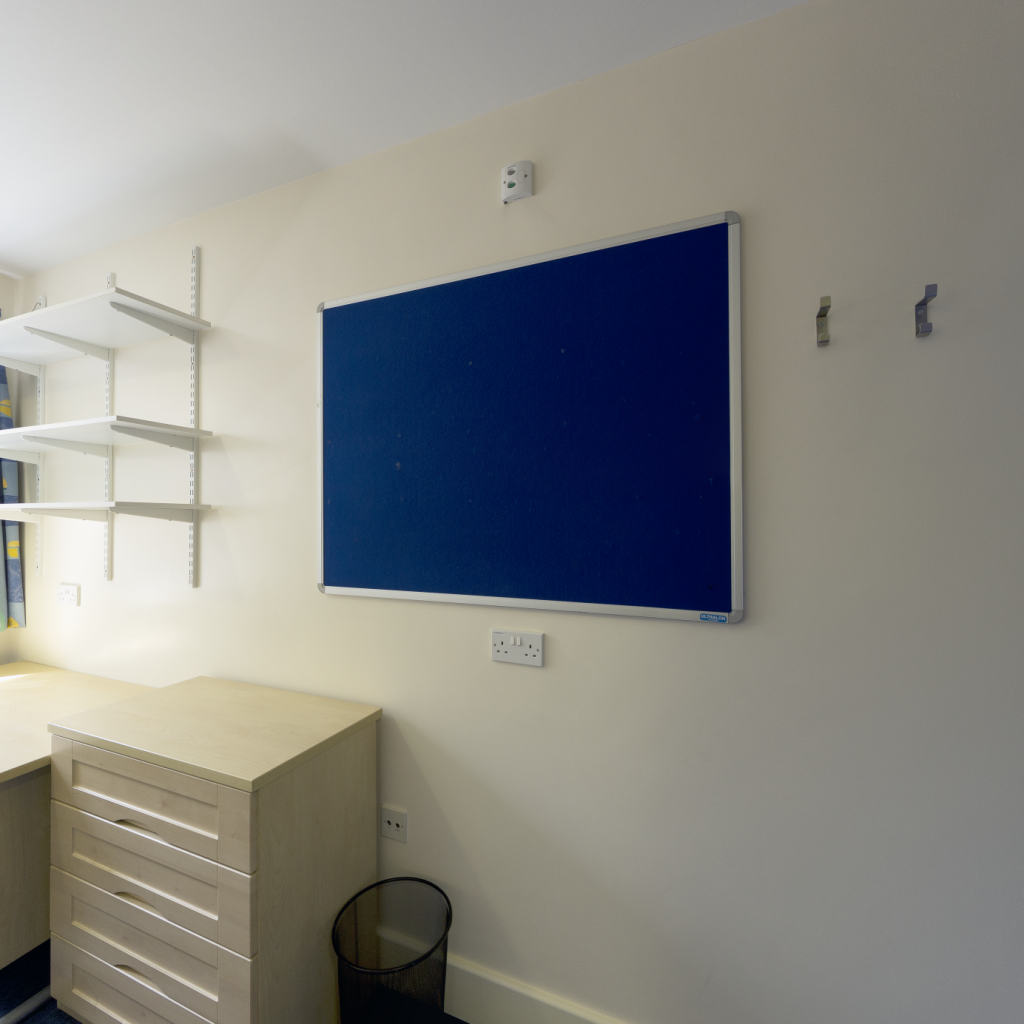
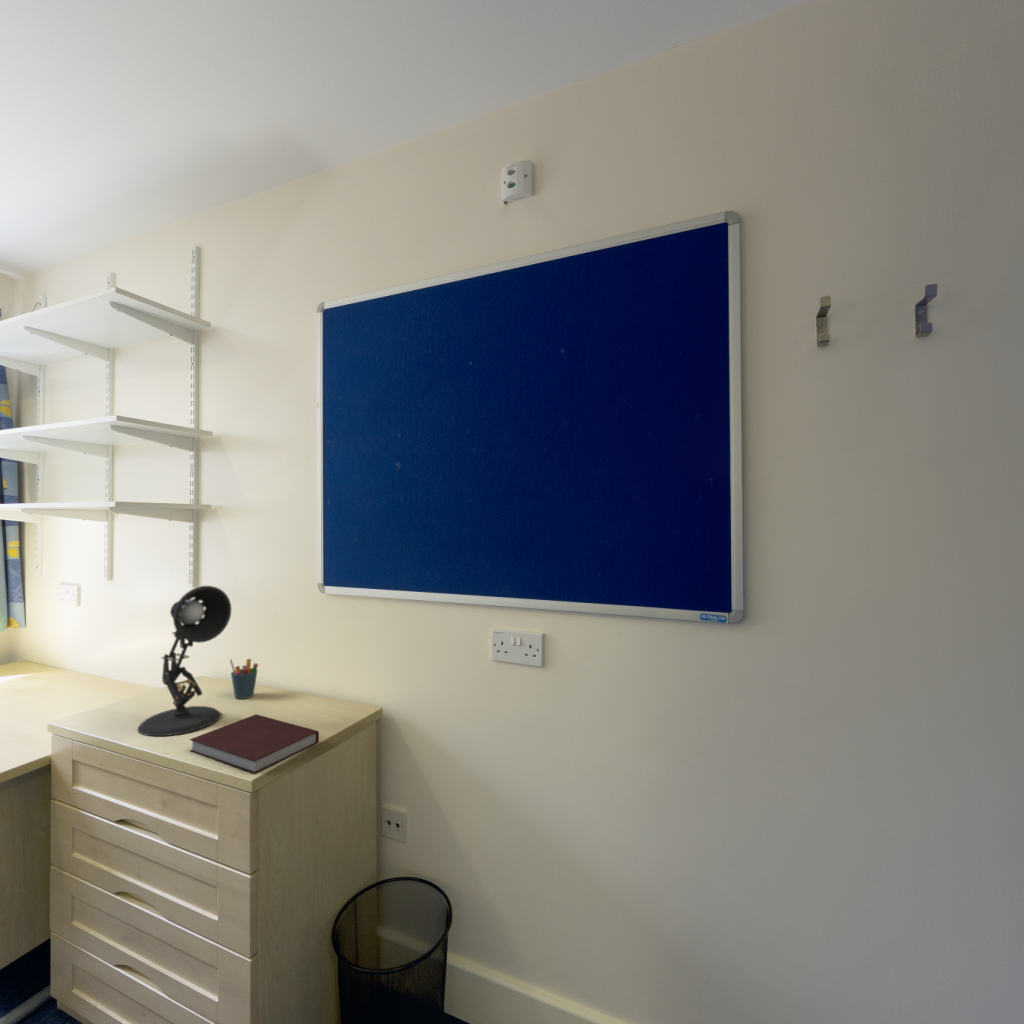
+ pen holder [229,658,259,700]
+ desk lamp [136,585,233,737]
+ notebook [189,714,320,775]
